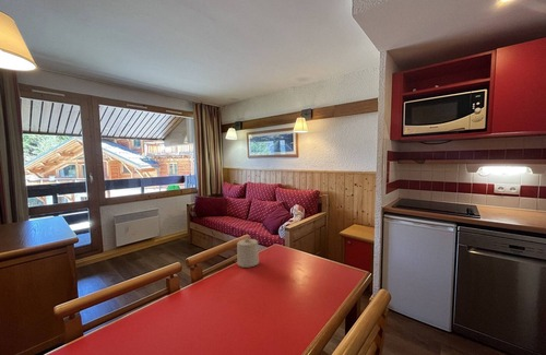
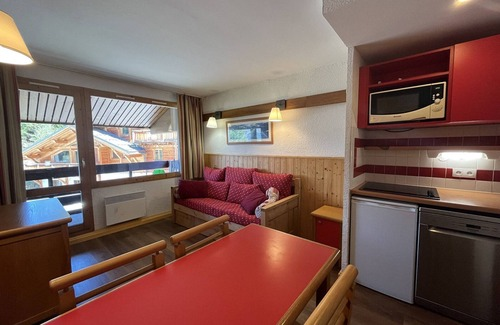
- candle [236,237,260,269]
